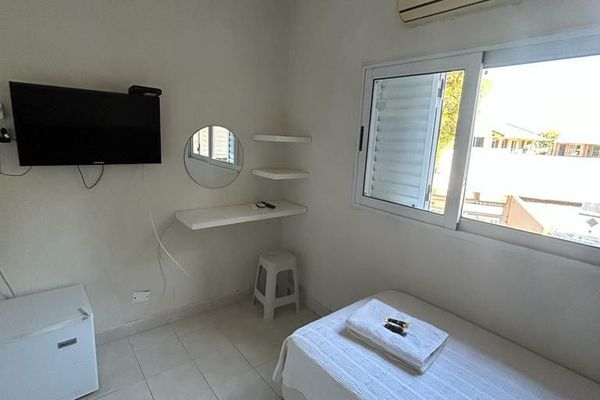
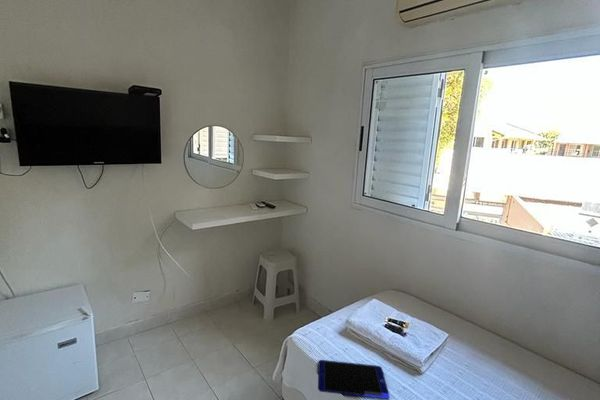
+ tablet [317,359,391,400]
